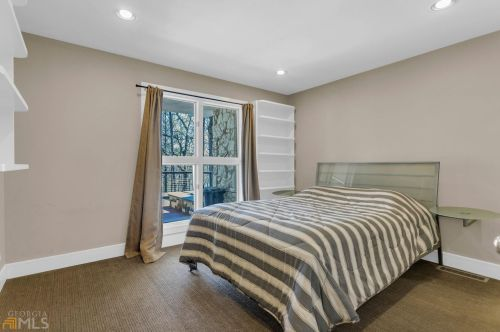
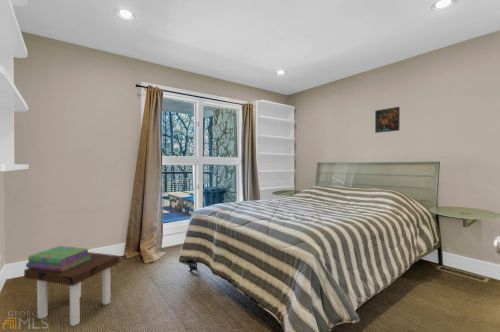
+ stack of books [25,245,91,272]
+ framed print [374,106,401,134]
+ side table [23,251,120,327]
